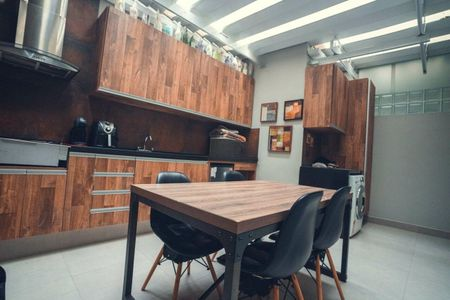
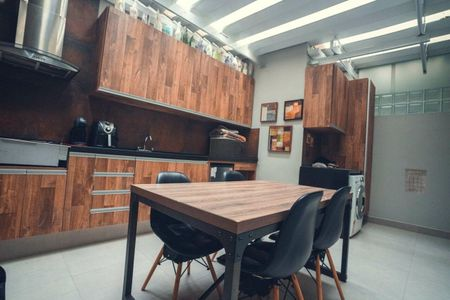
+ calendar [403,166,428,196]
